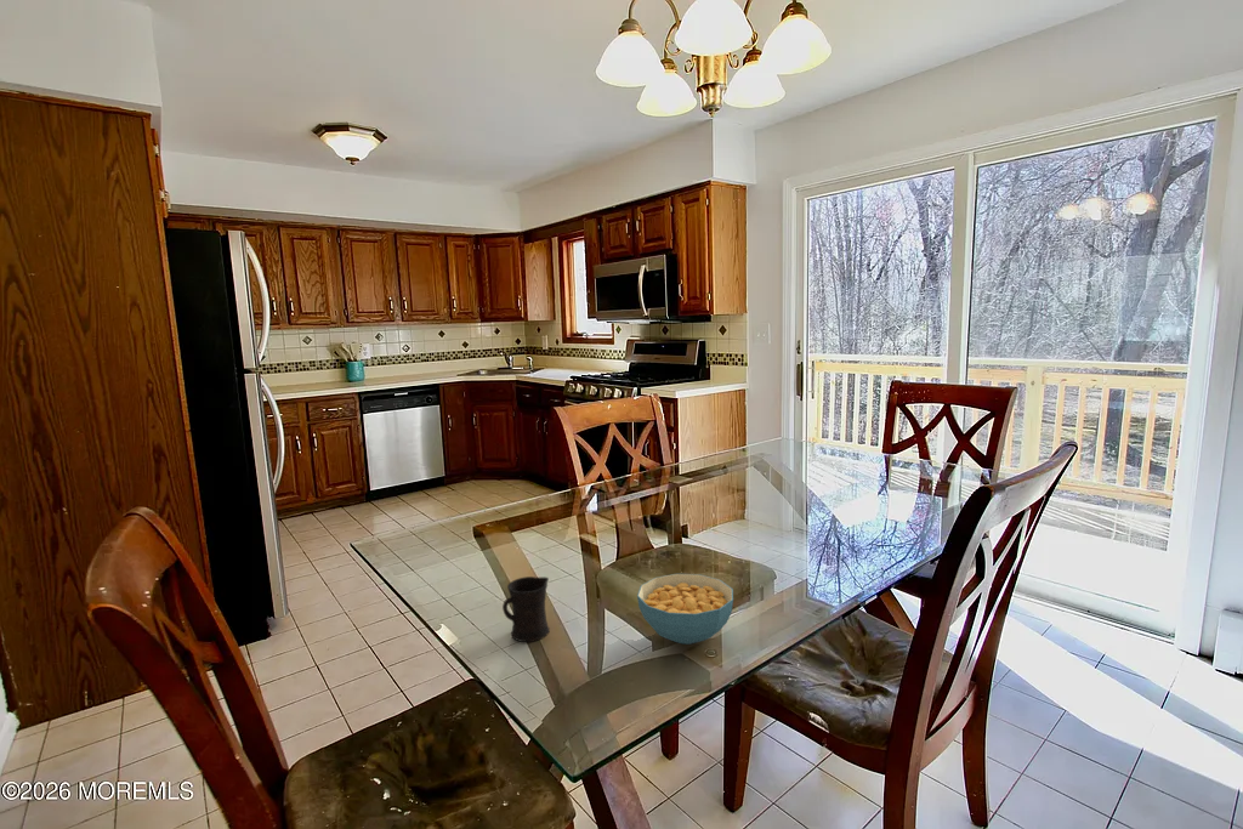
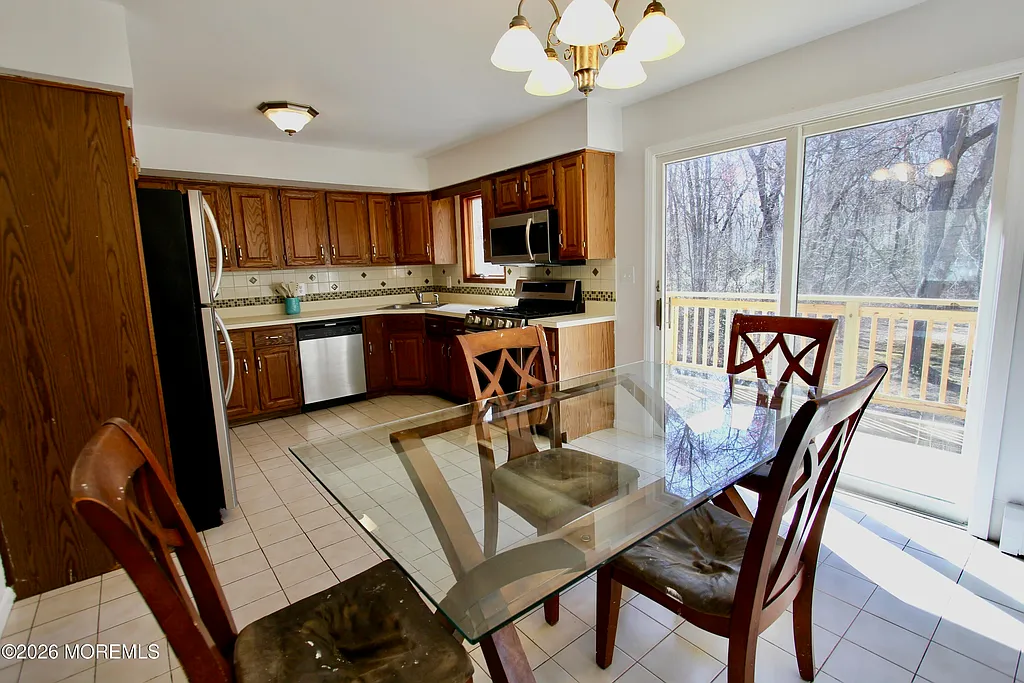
- mug [501,575,551,643]
- cereal bowl [636,573,734,646]
